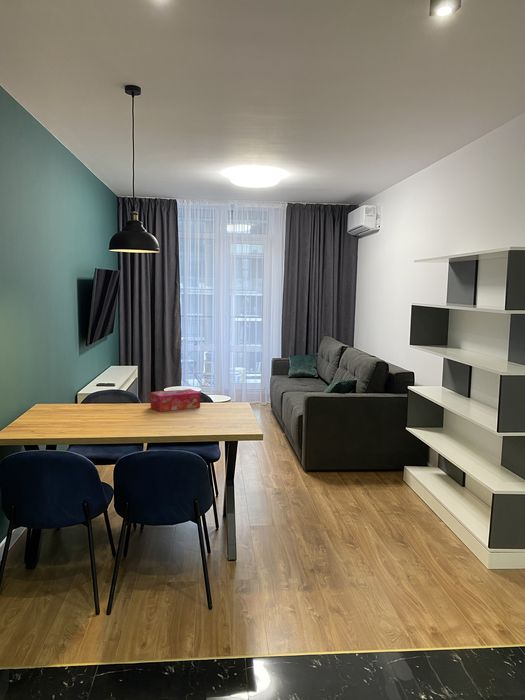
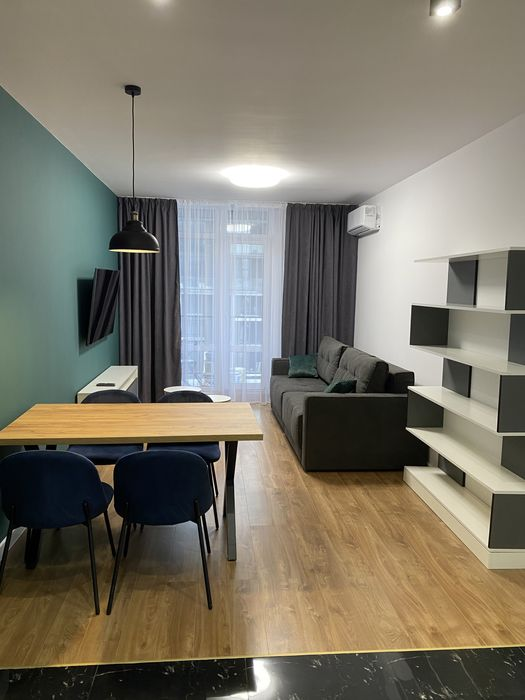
- tissue box [150,388,201,412]
